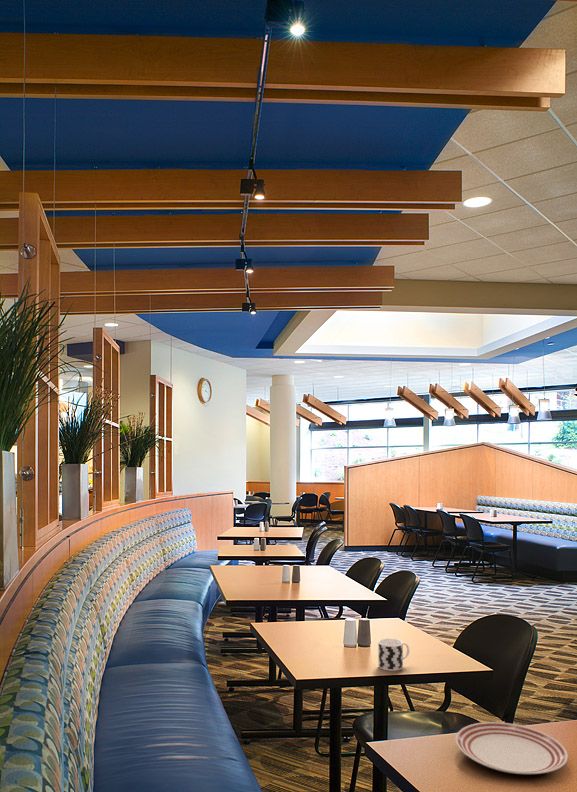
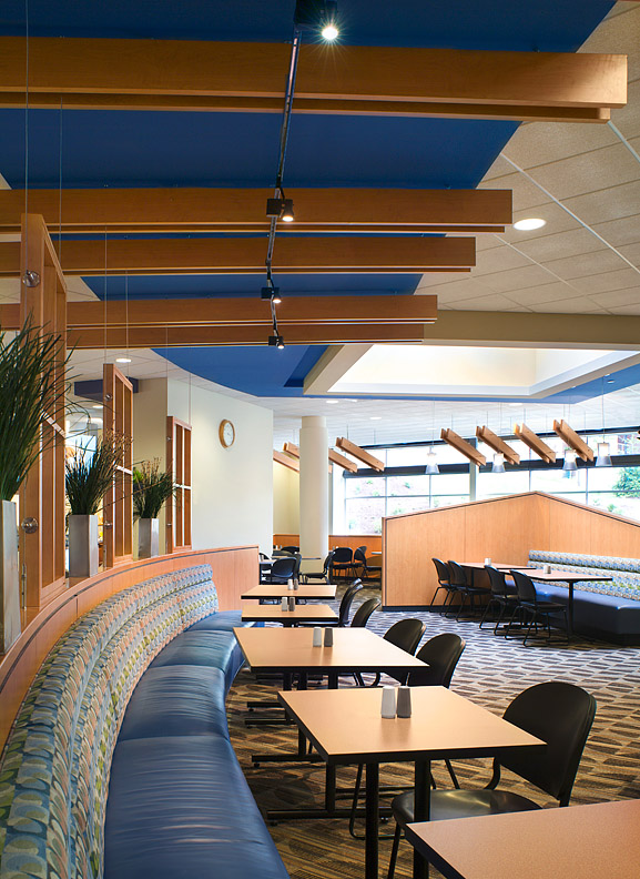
- dinner plate [454,721,569,775]
- cup [377,637,410,672]
